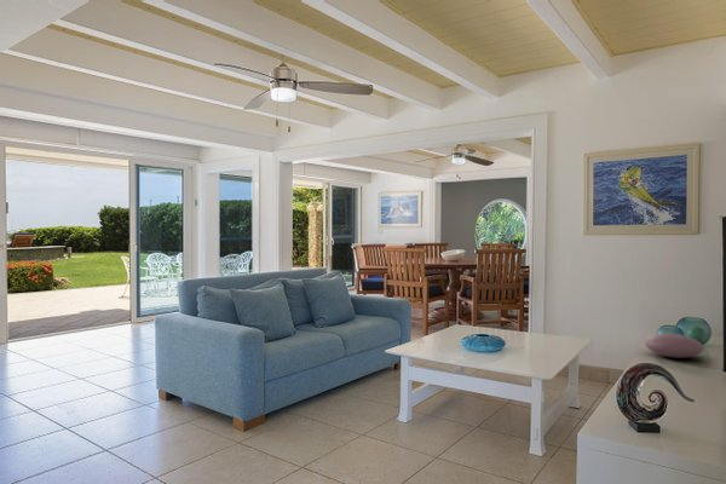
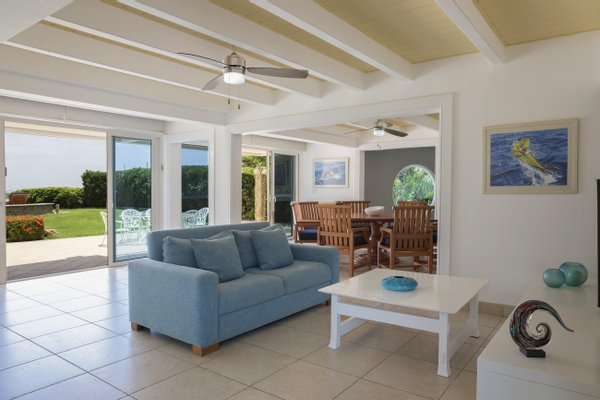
- decorative bowl [644,333,704,359]
